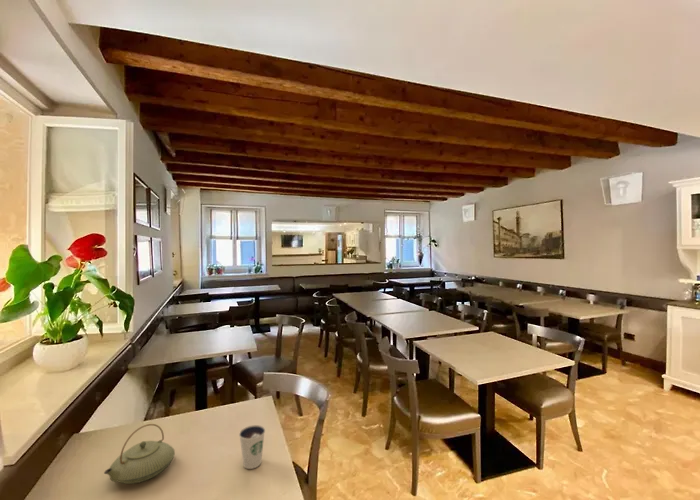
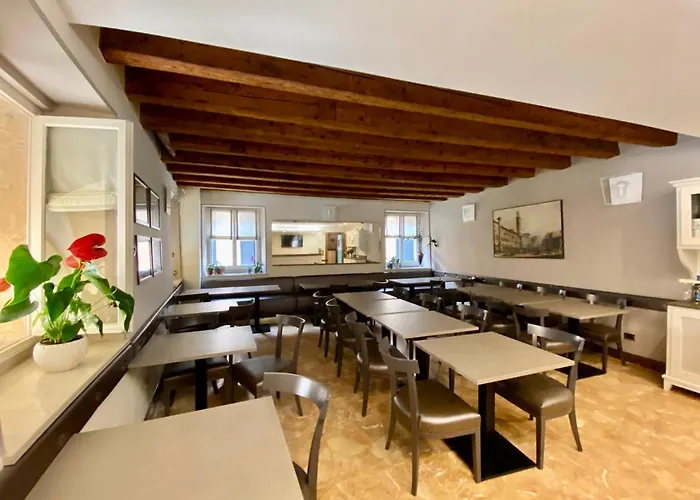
- teapot [103,423,176,485]
- dixie cup [238,424,266,470]
